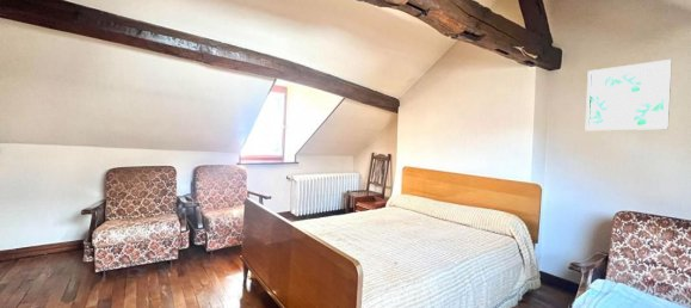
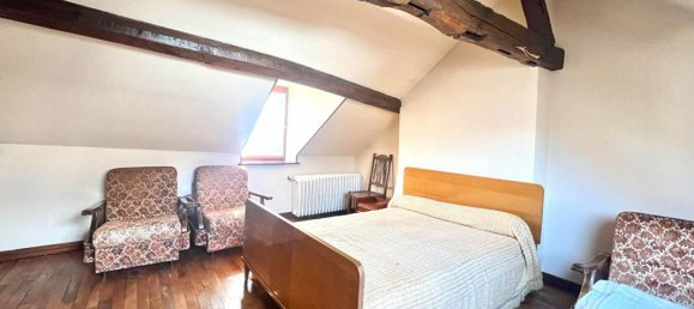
- wall art [584,58,673,131]
